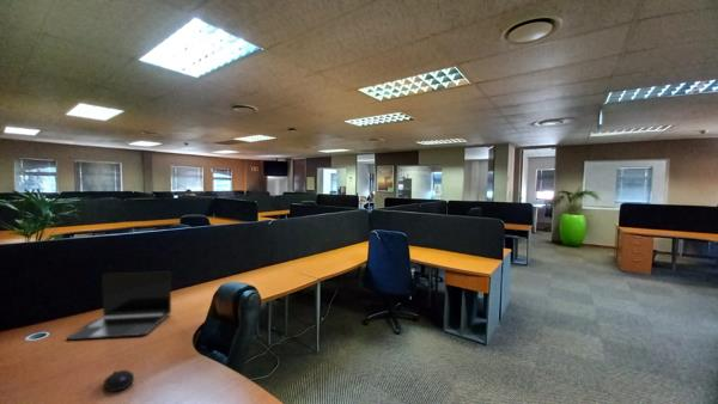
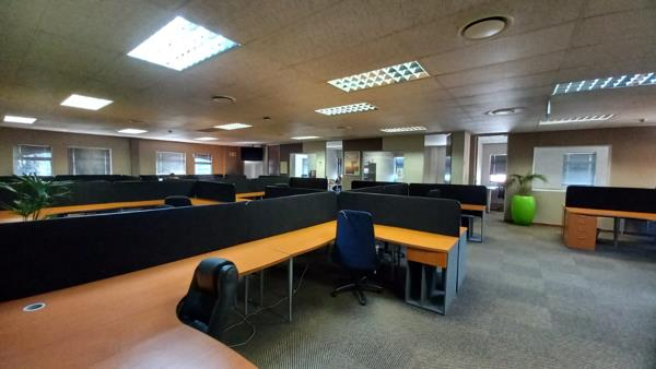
- computer mouse [103,369,135,393]
- laptop [66,270,172,341]
